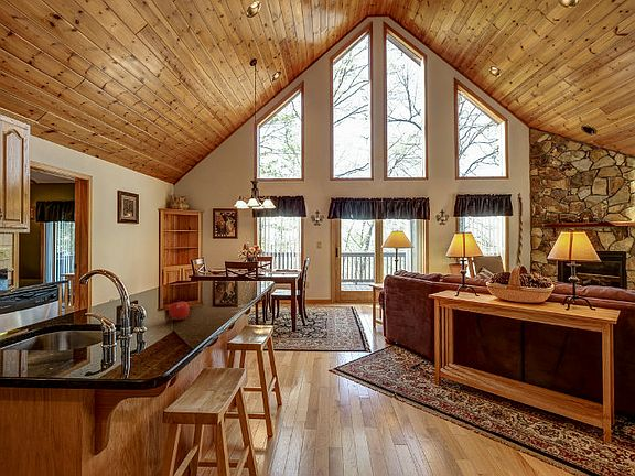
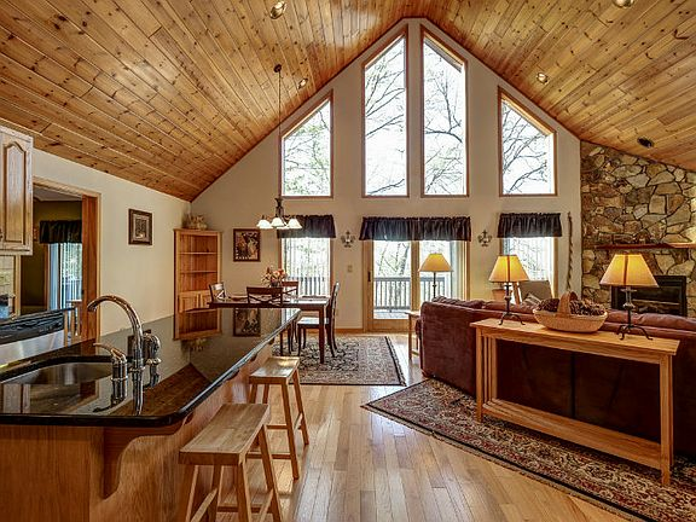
- fruit [168,300,191,321]
